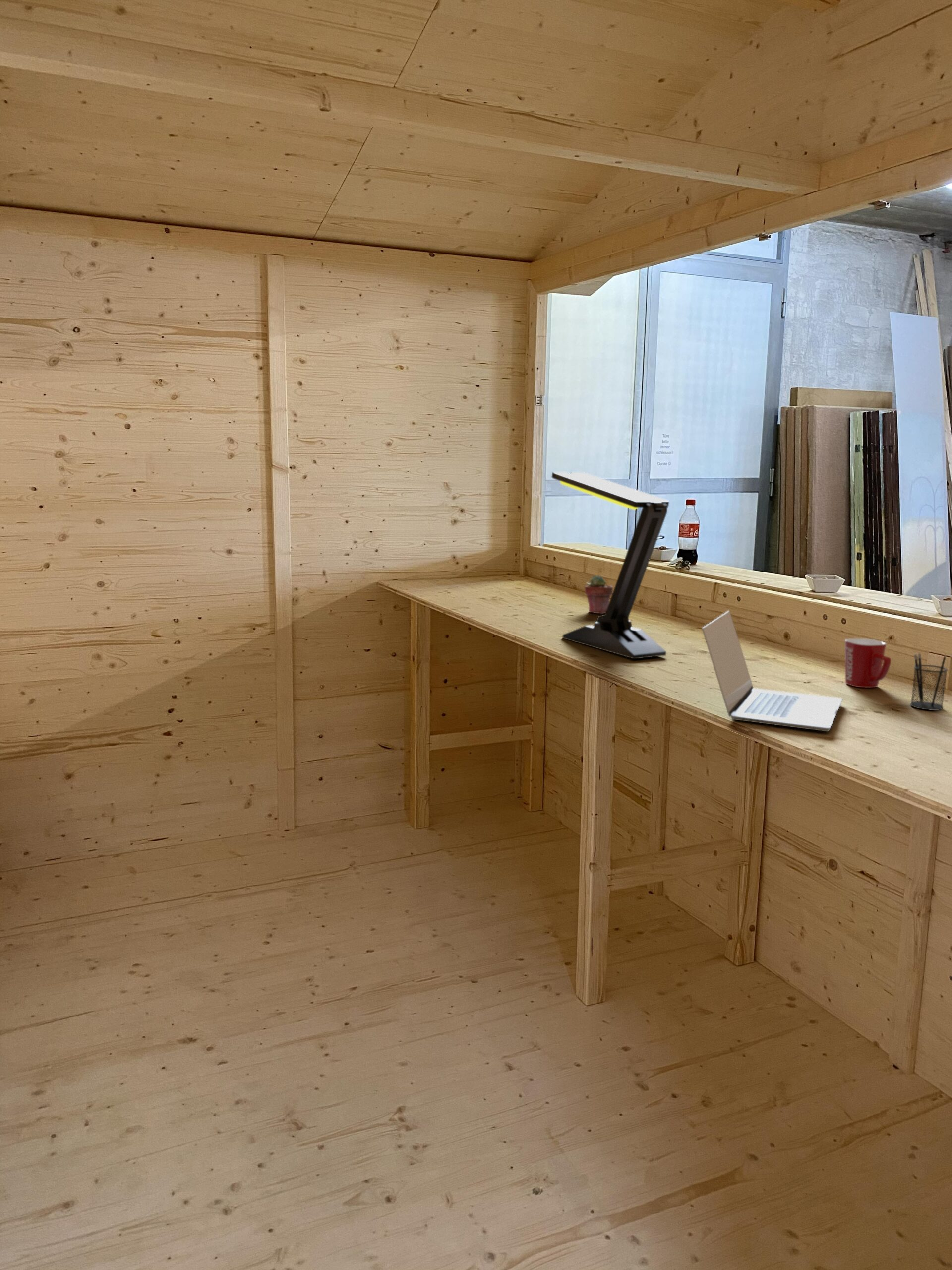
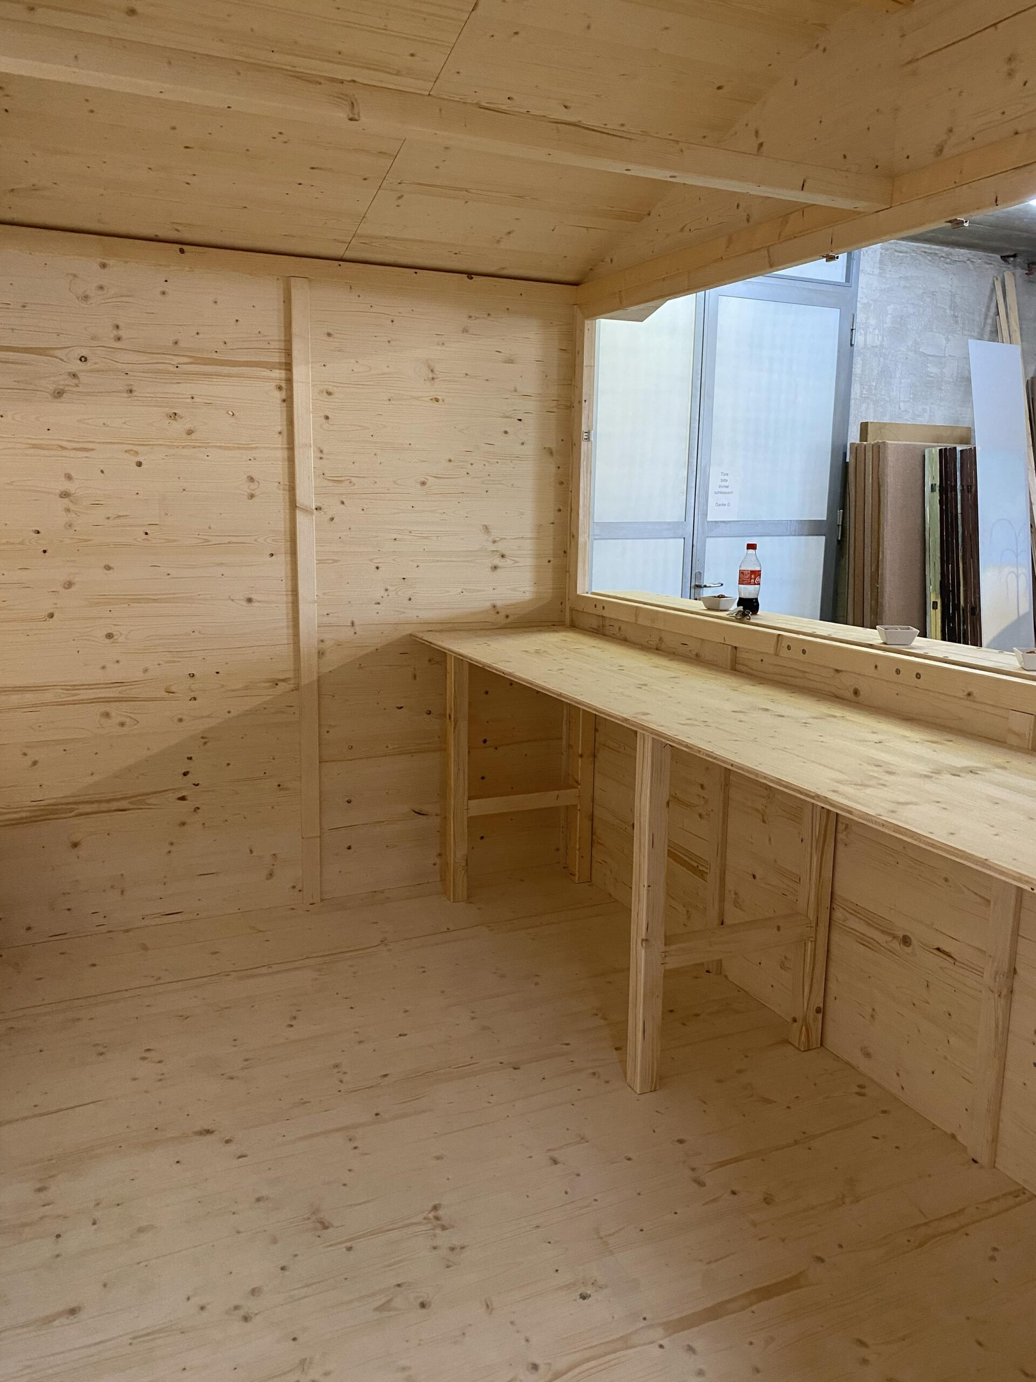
- mug [844,638,892,688]
- potted succulent [584,575,613,614]
- desk lamp [551,472,670,660]
- laptop [702,610,843,732]
- pencil holder [910,652,948,711]
